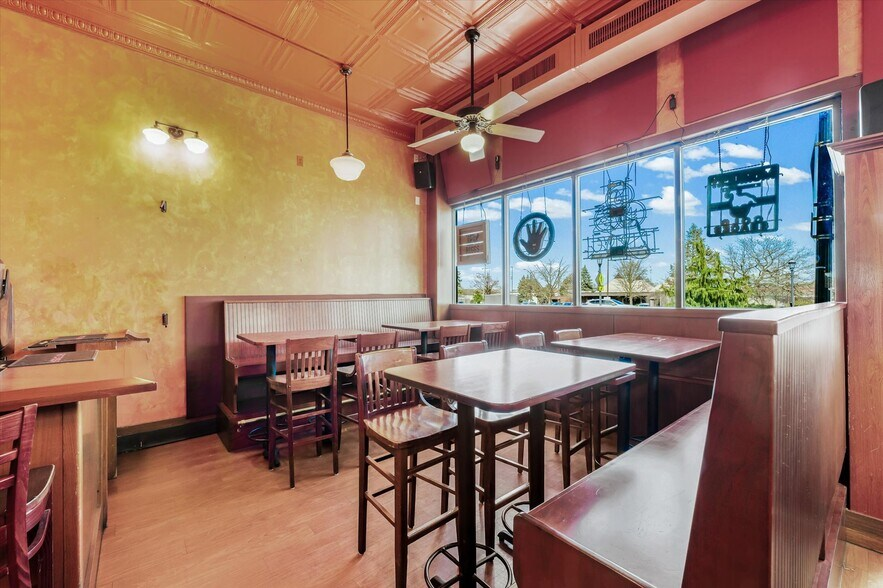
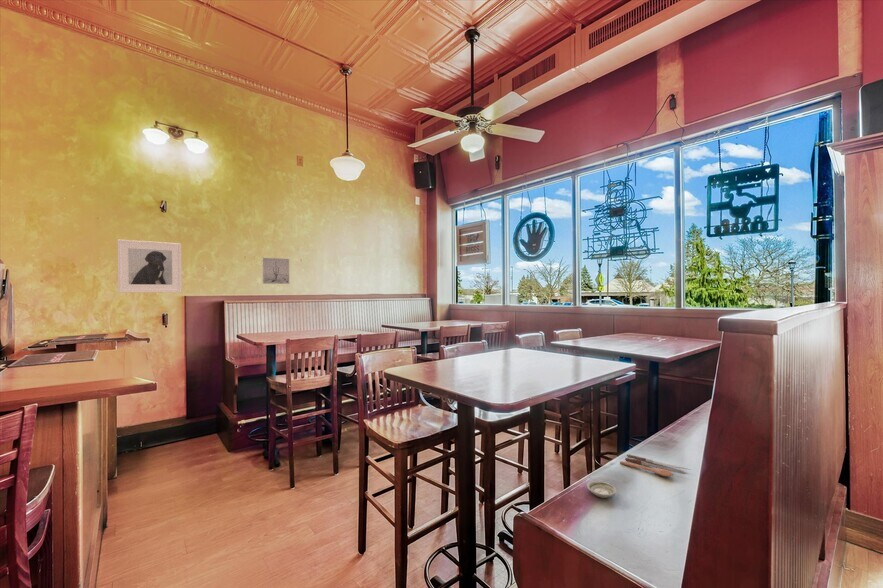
+ saucer [586,480,617,499]
+ spoon [619,454,692,477]
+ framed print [116,238,183,294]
+ wall art [261,257,290,285]
